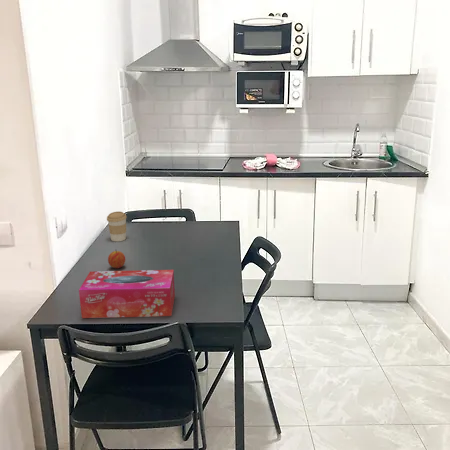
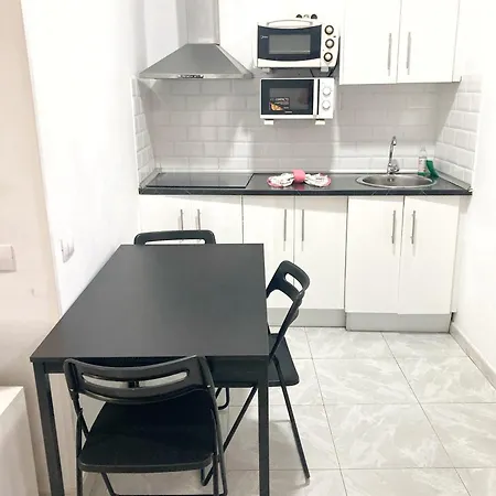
- fruit [107,250,126,270]
- tissue box [78,269,176,319]
- coffee cup [106,210,127,242]
